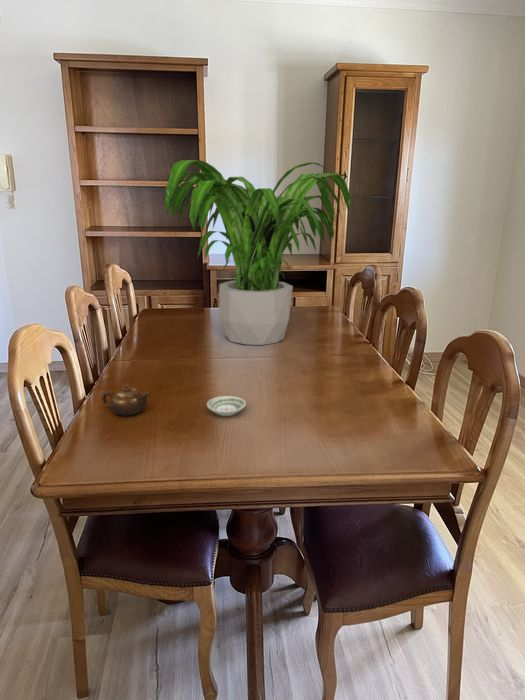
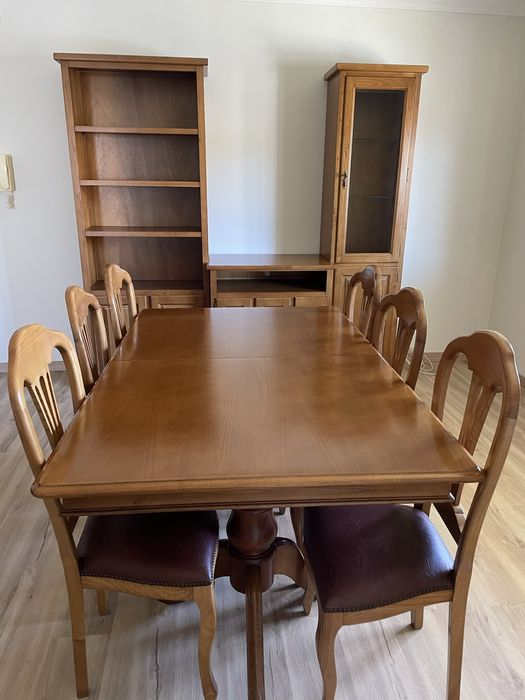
- teapot [101,384,151,417]
- saucer [206,395,247,417]
- potted plant [163,159,352,346]
